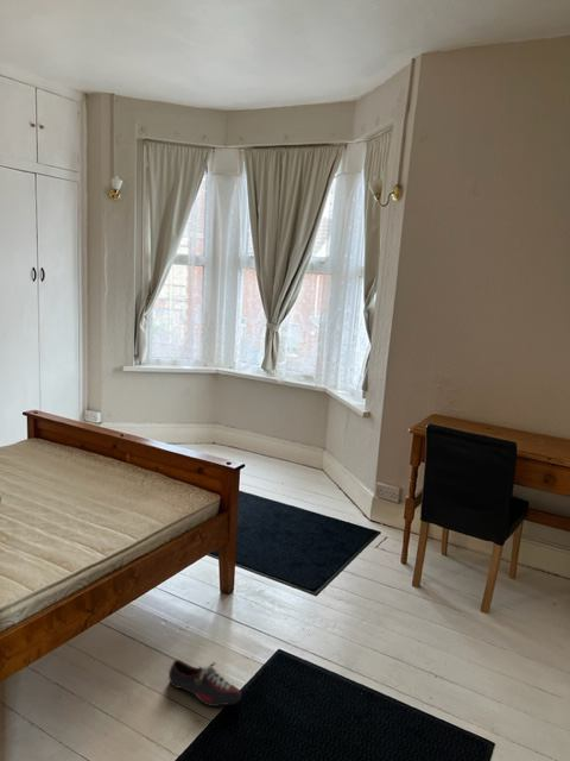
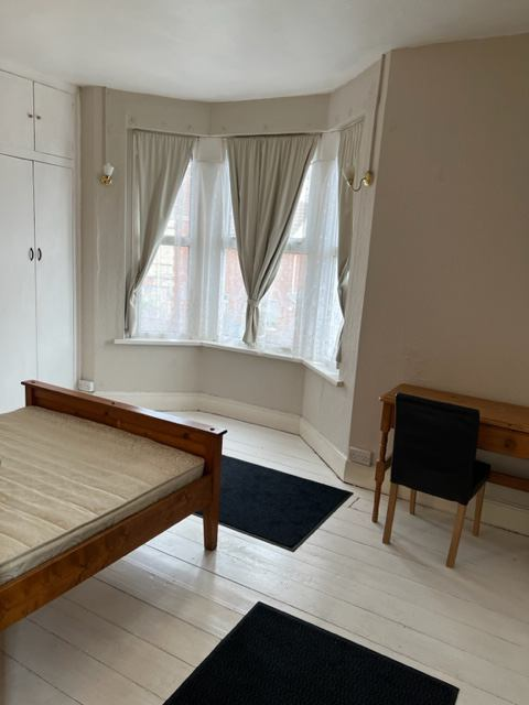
- shoe [167,659,242,707]
